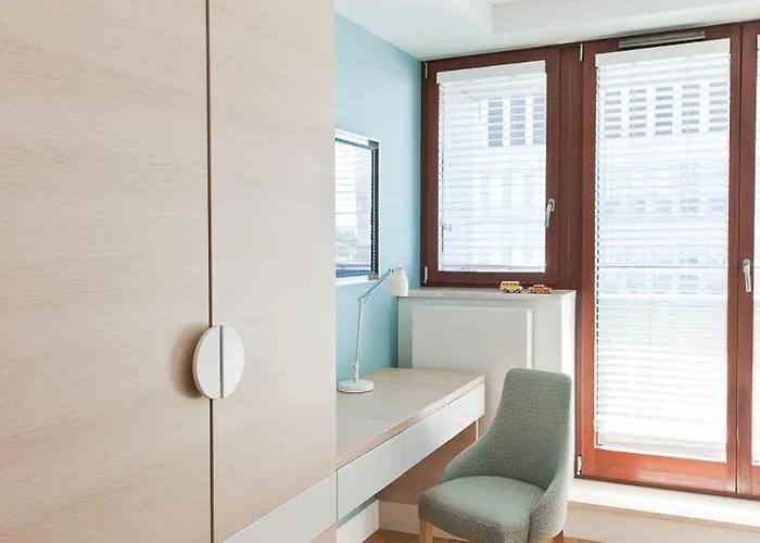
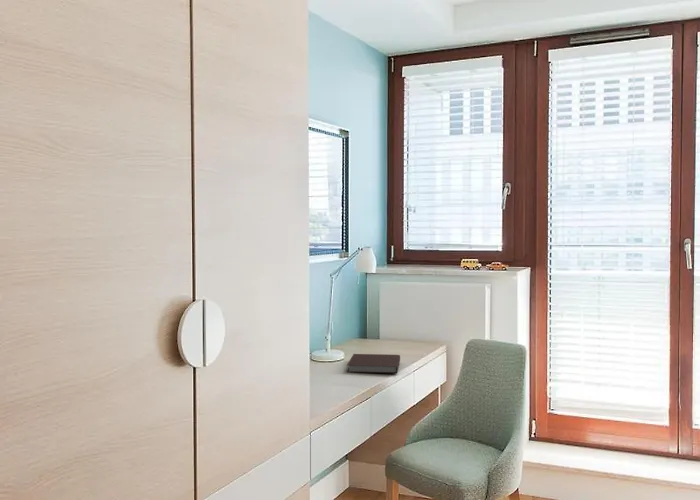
+ notebook [346,353,401,374]
